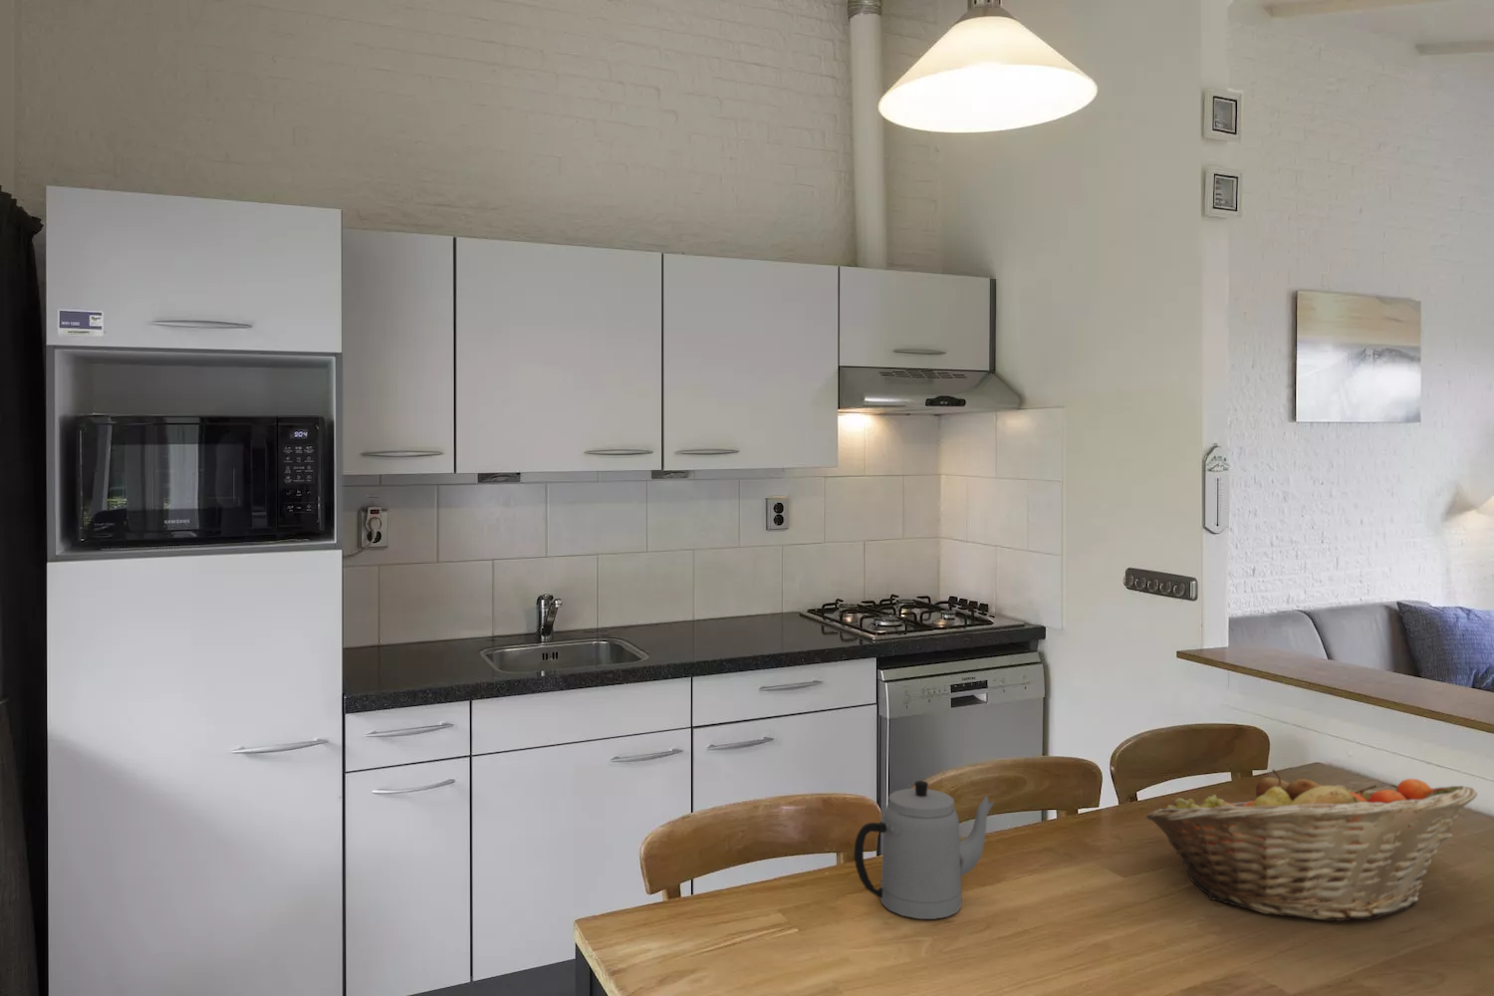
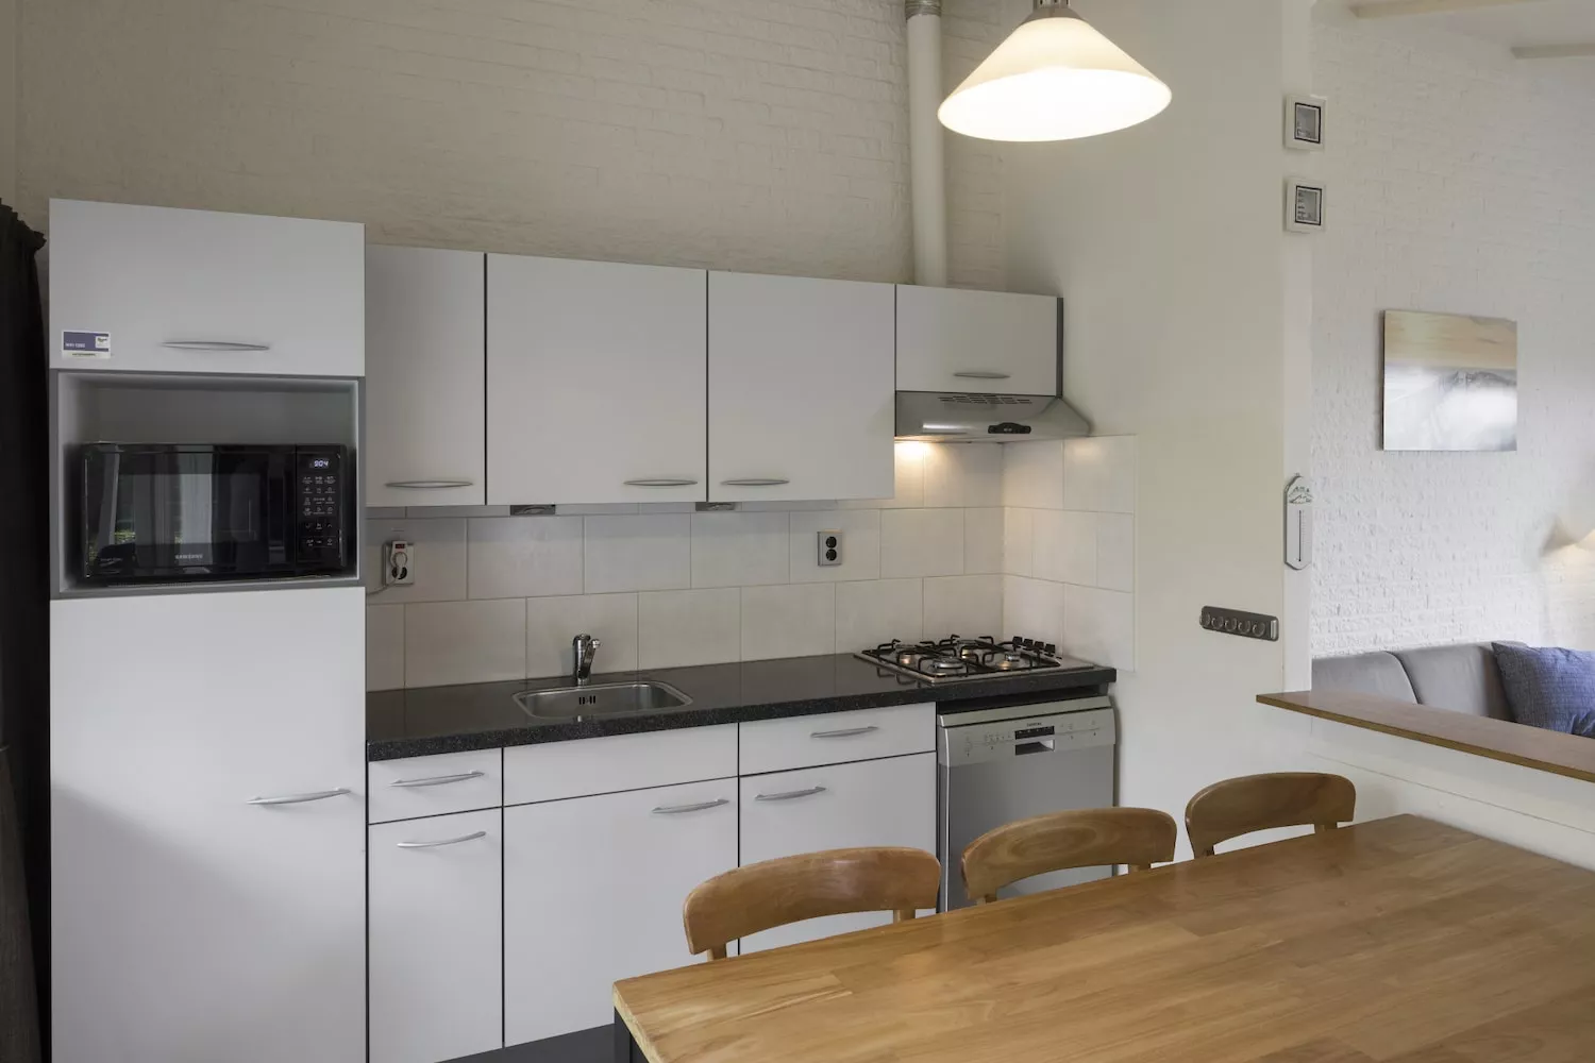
- fruit basket [1145,768,1478,923]
- teapot [854,780,995,920]
